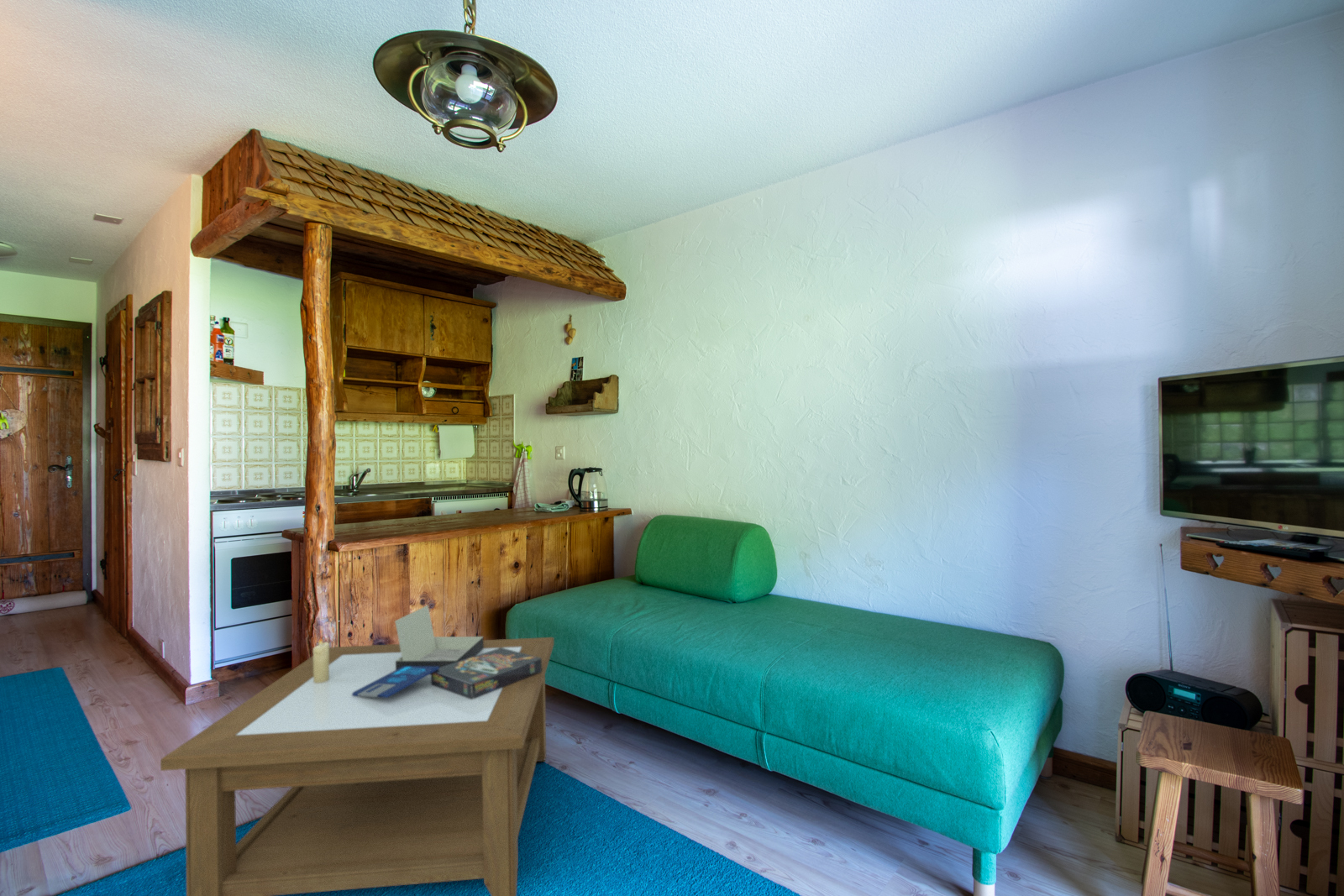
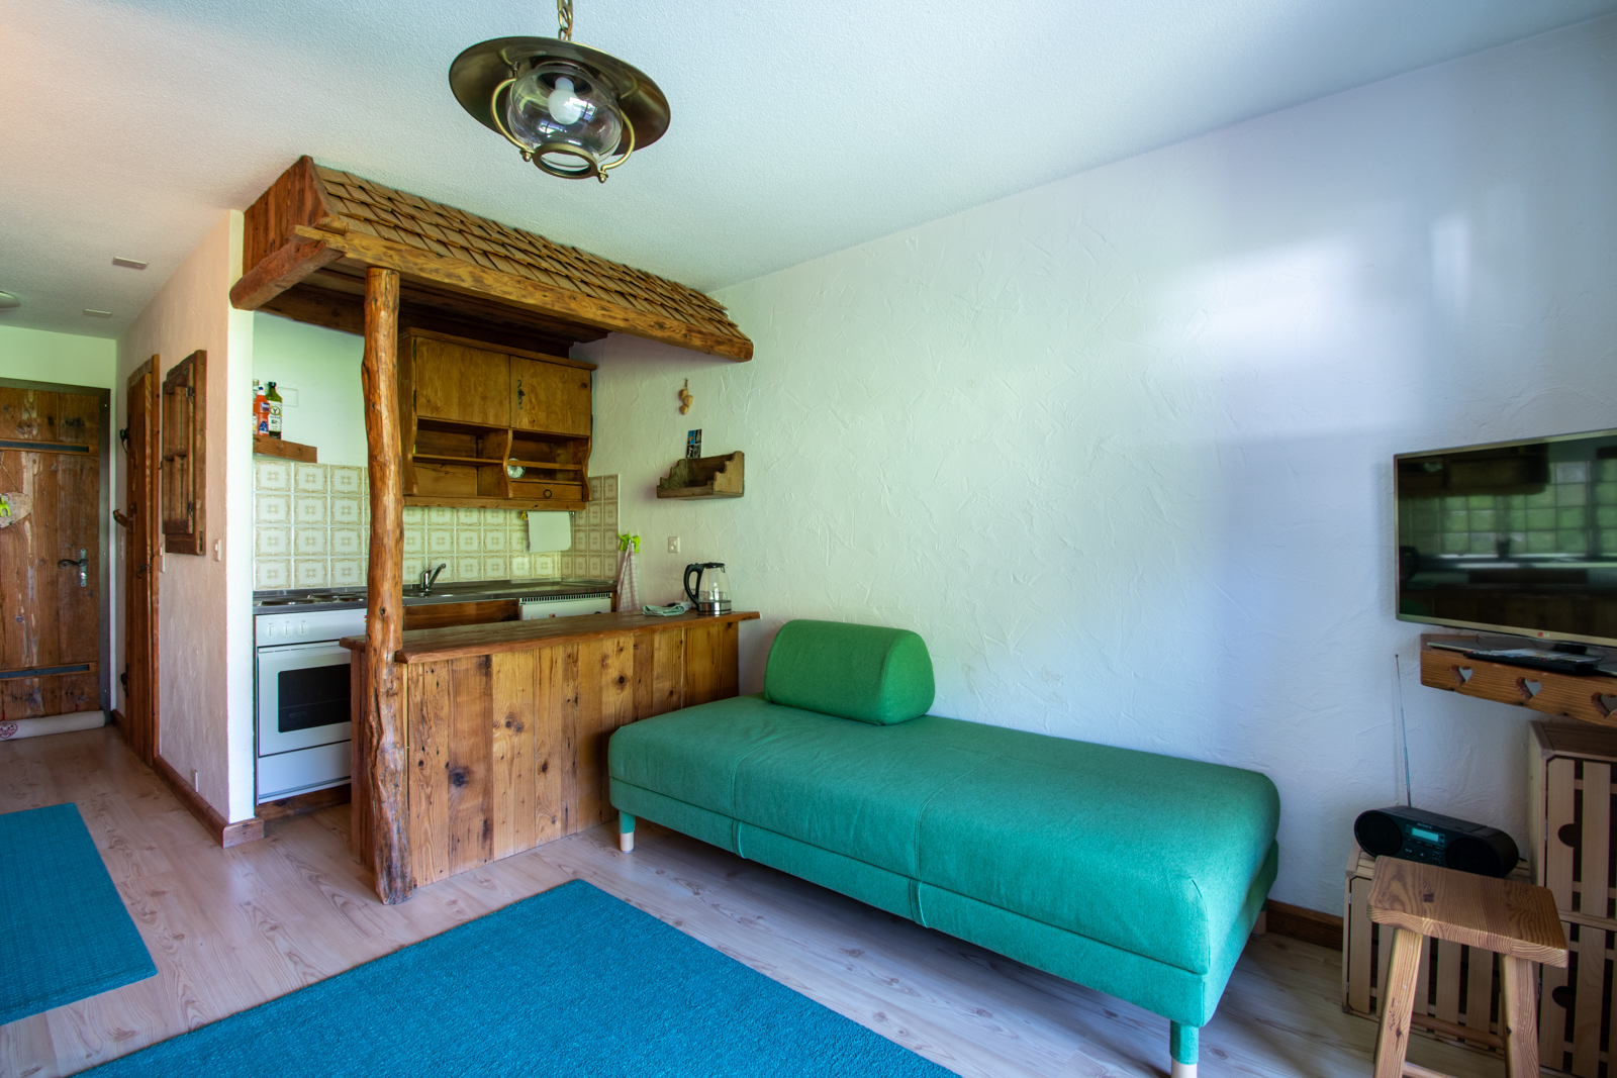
- coffee table [160,637,554,896]
- candle [312,636,330,683]
- board game [352,605,542,700]
